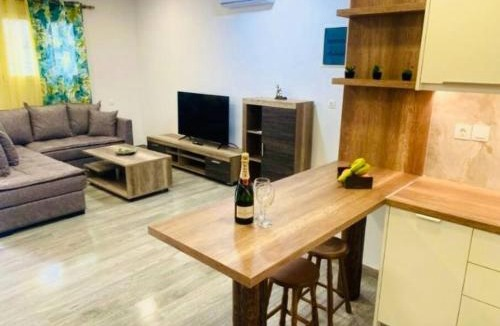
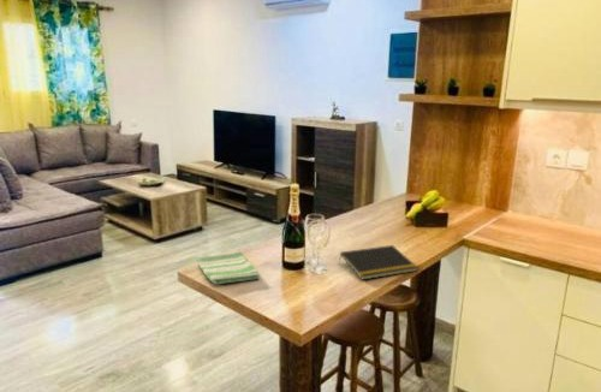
+ dish towel [196,251,261,285]
+ notepad [338,244,419,281]
